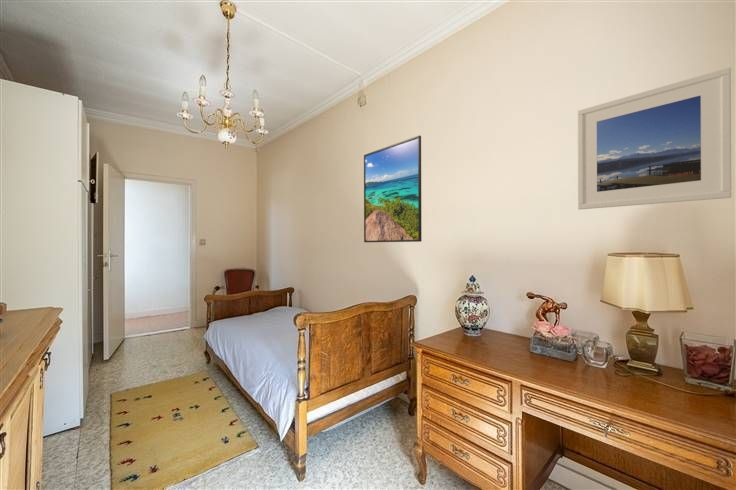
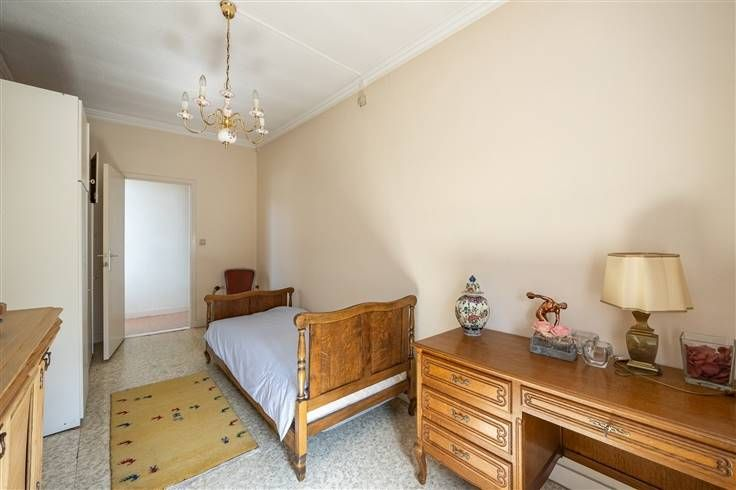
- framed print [577,66,732,210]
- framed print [363,134,423,243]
